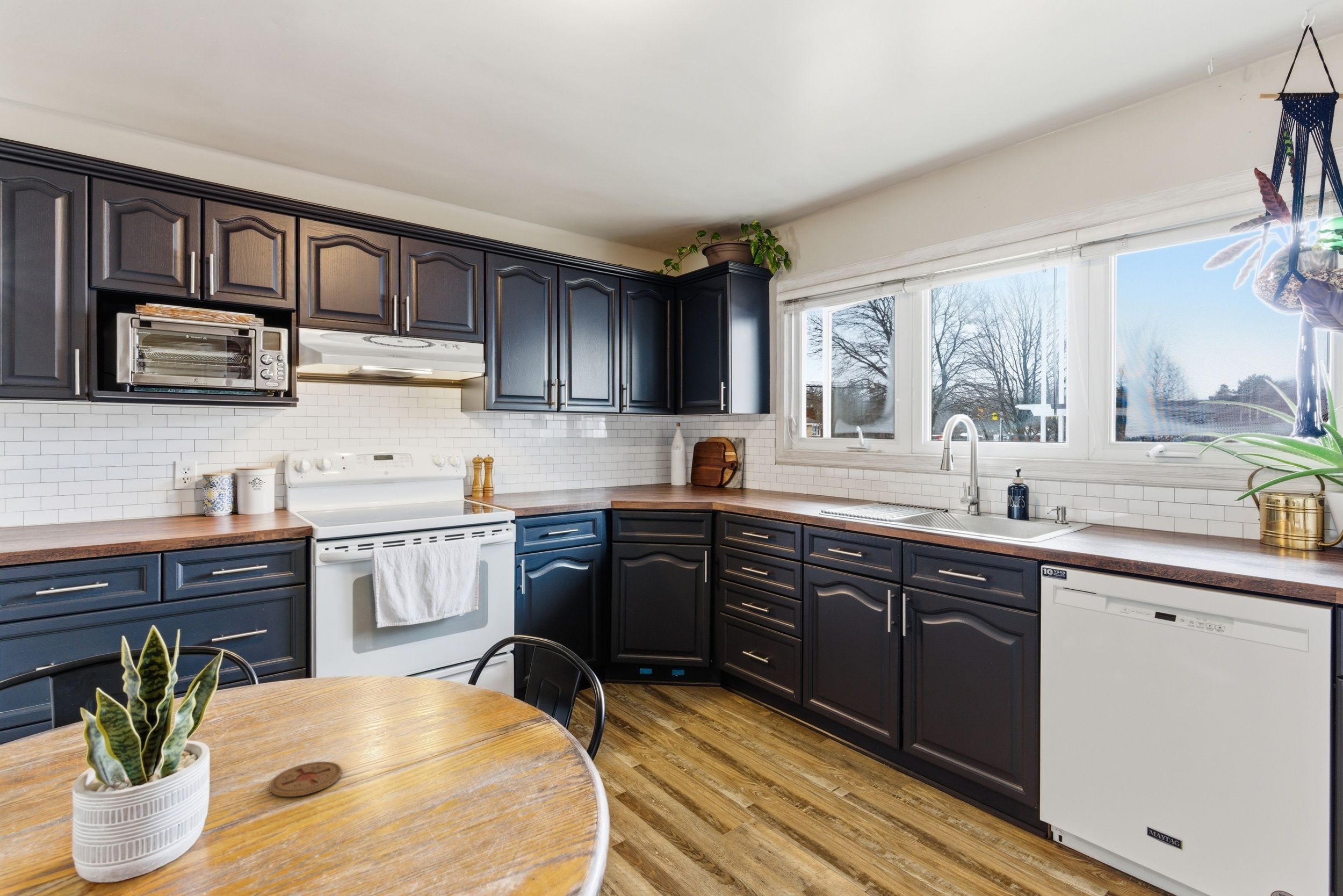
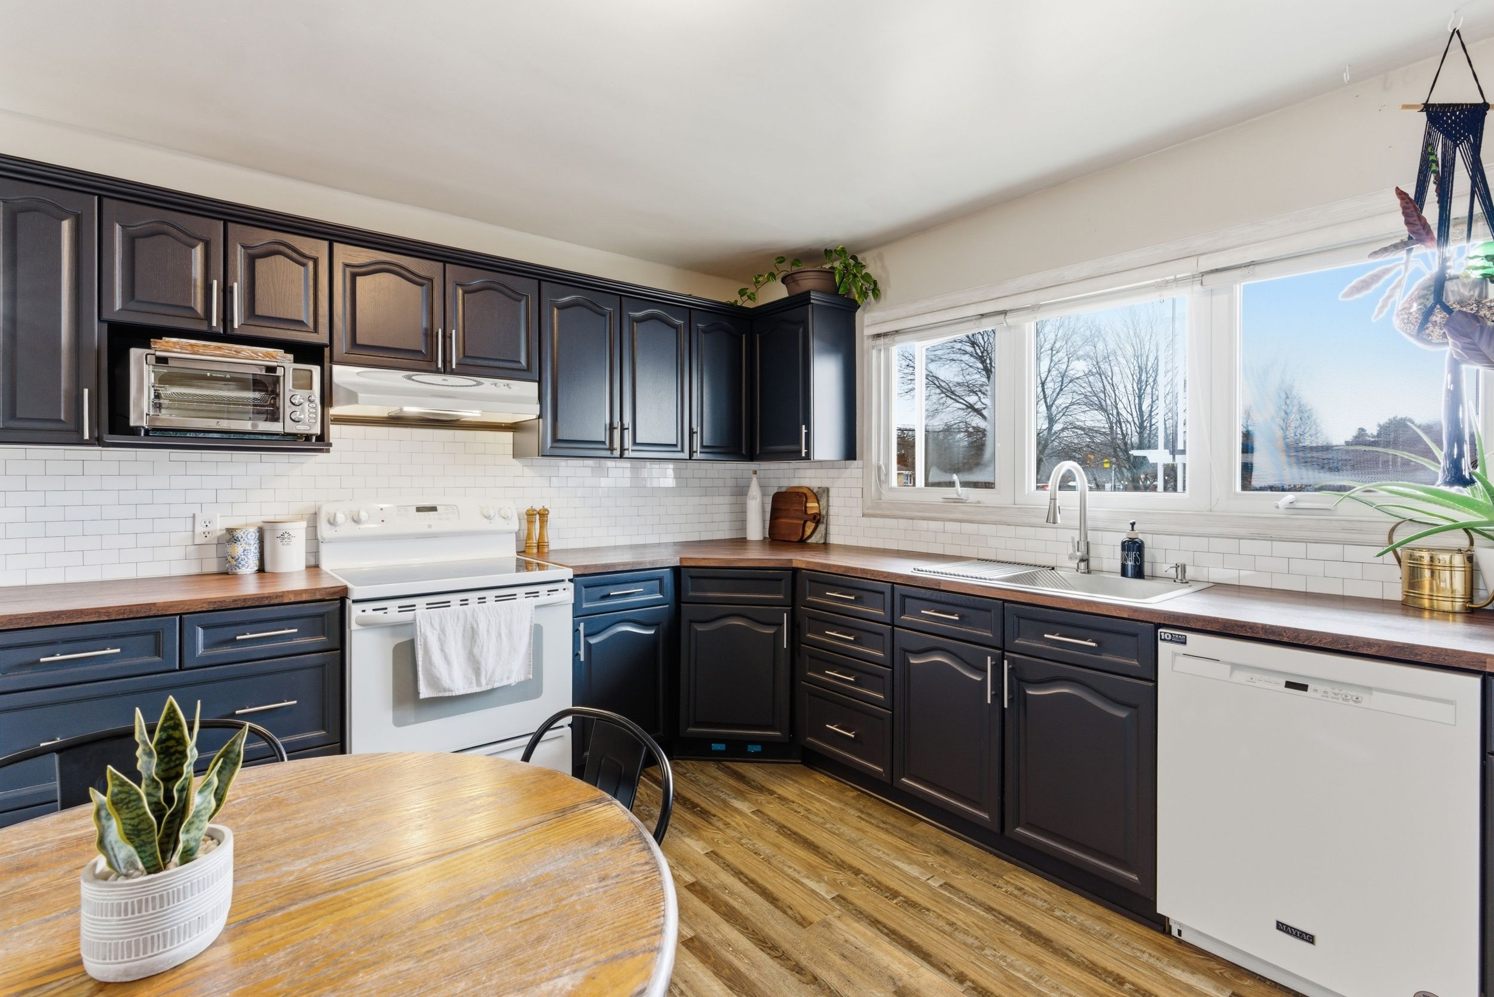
- coaster [269,761,342,797]
